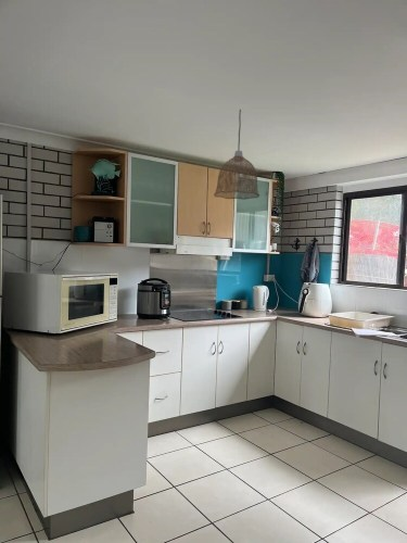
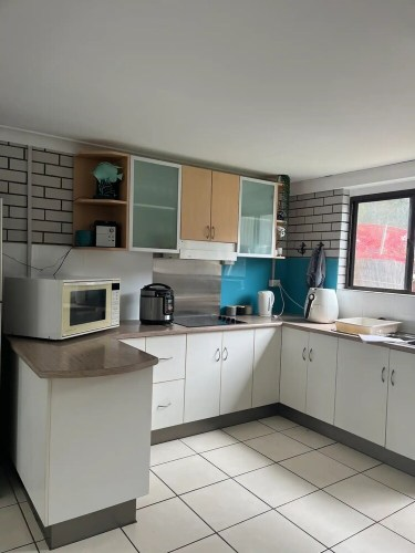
- pendant lamp [213,109,260,201]
